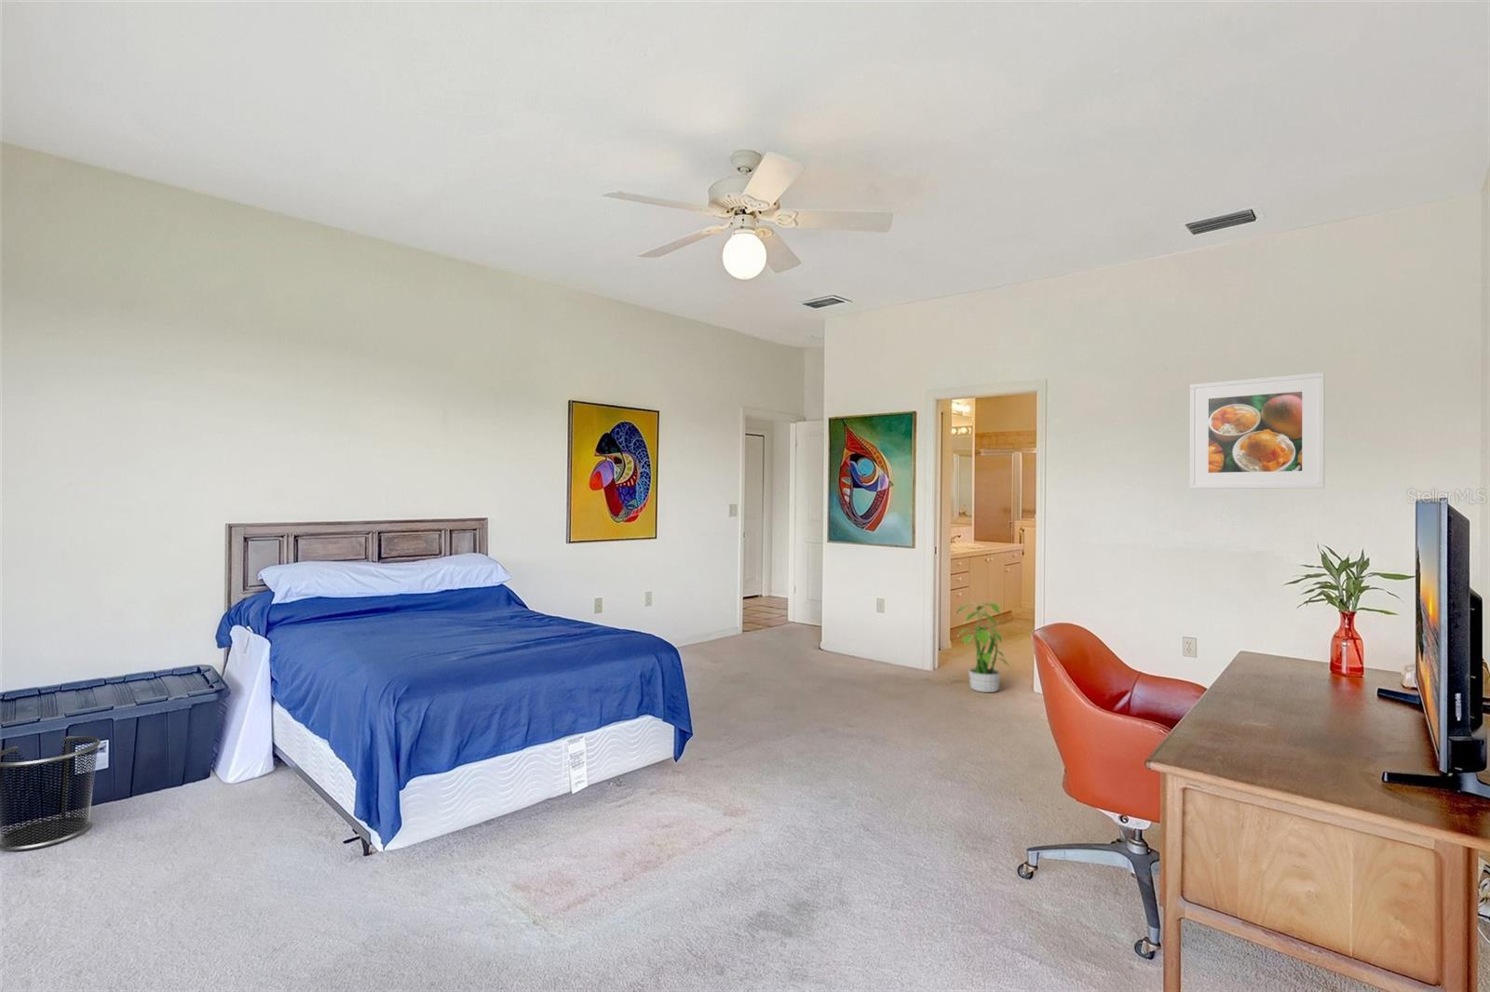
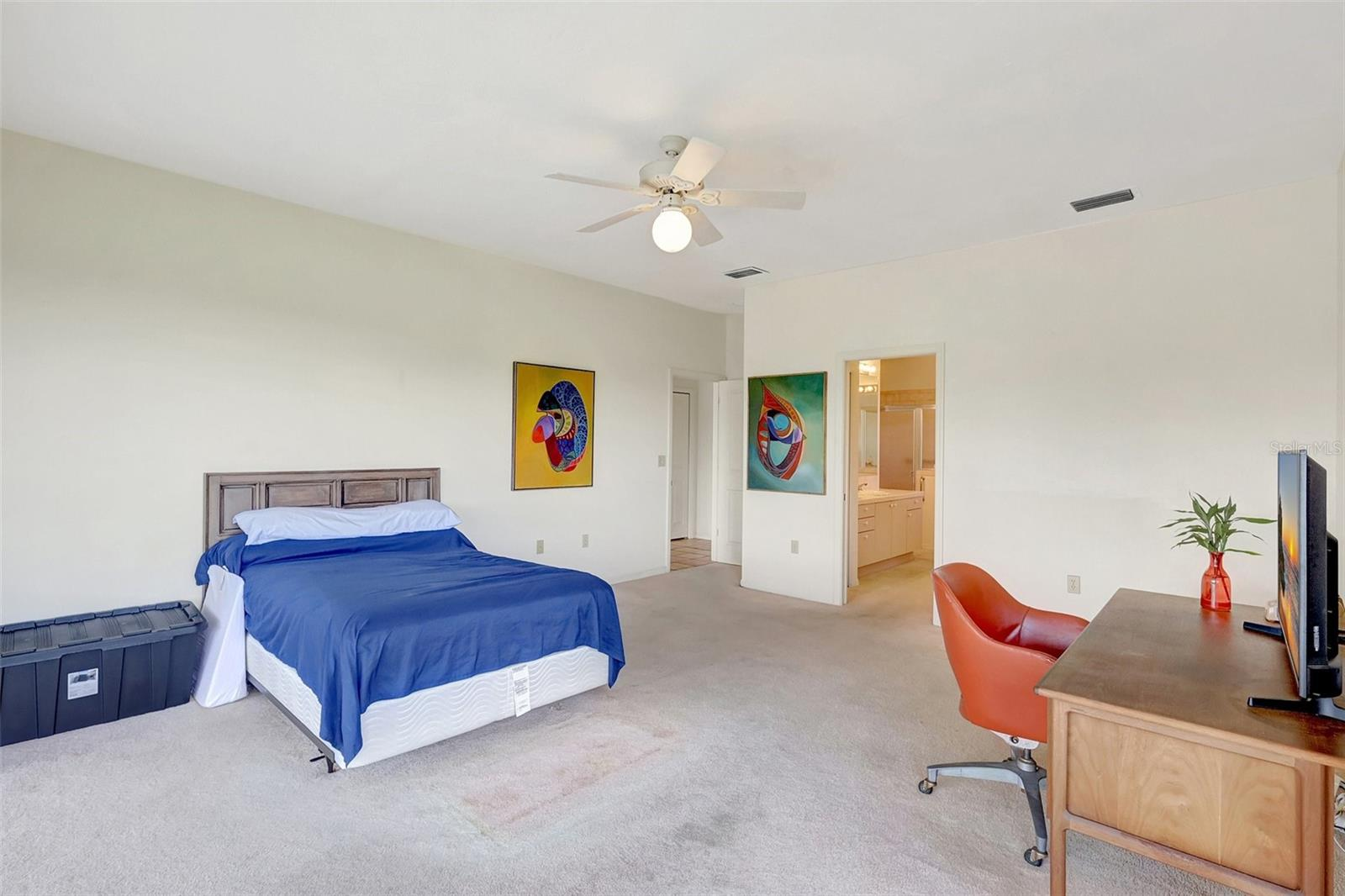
- waste bin [0,735,102,851]
- potted plant [954,599,1015,693]
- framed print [1189,371,1325,489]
